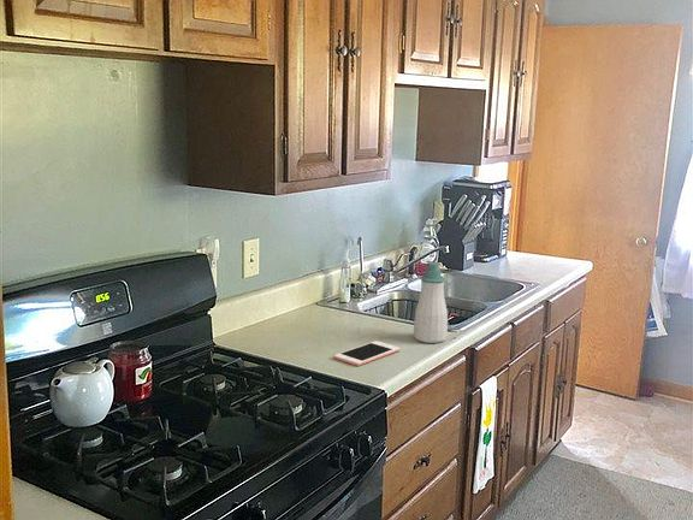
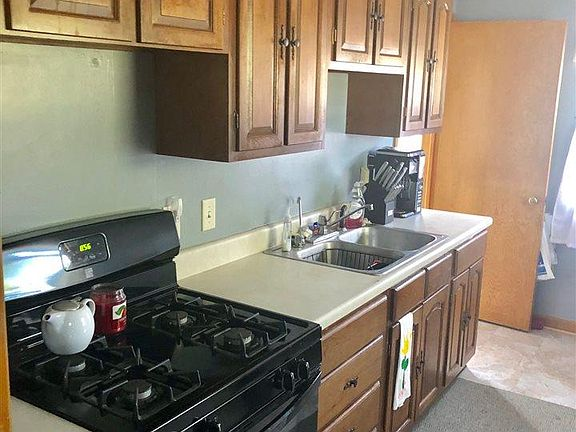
- cell phone [333,339,401,367]
- soap bottle [413,260,449,344]
